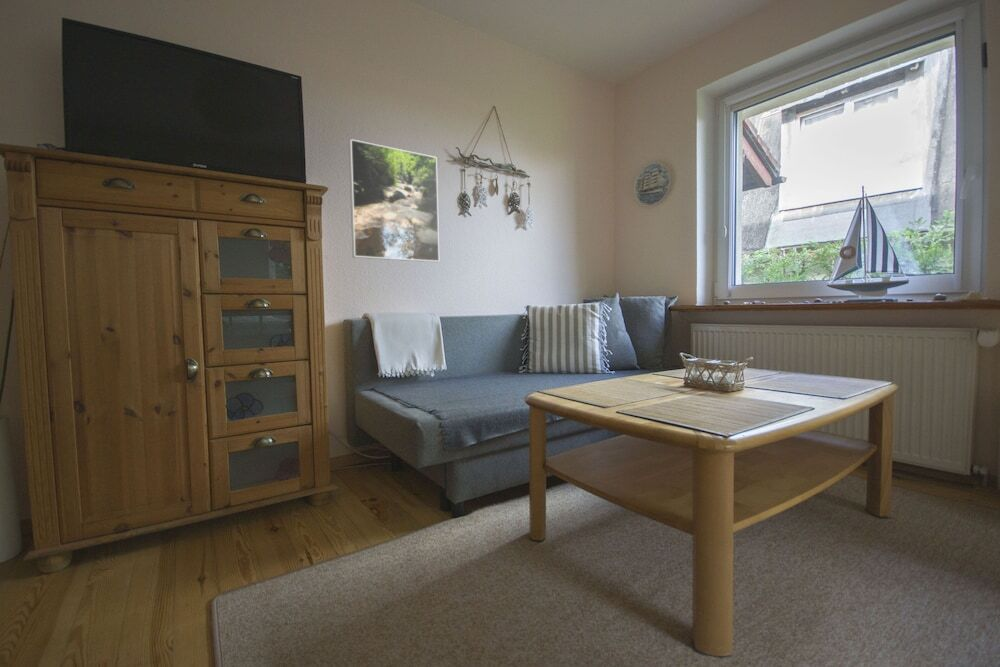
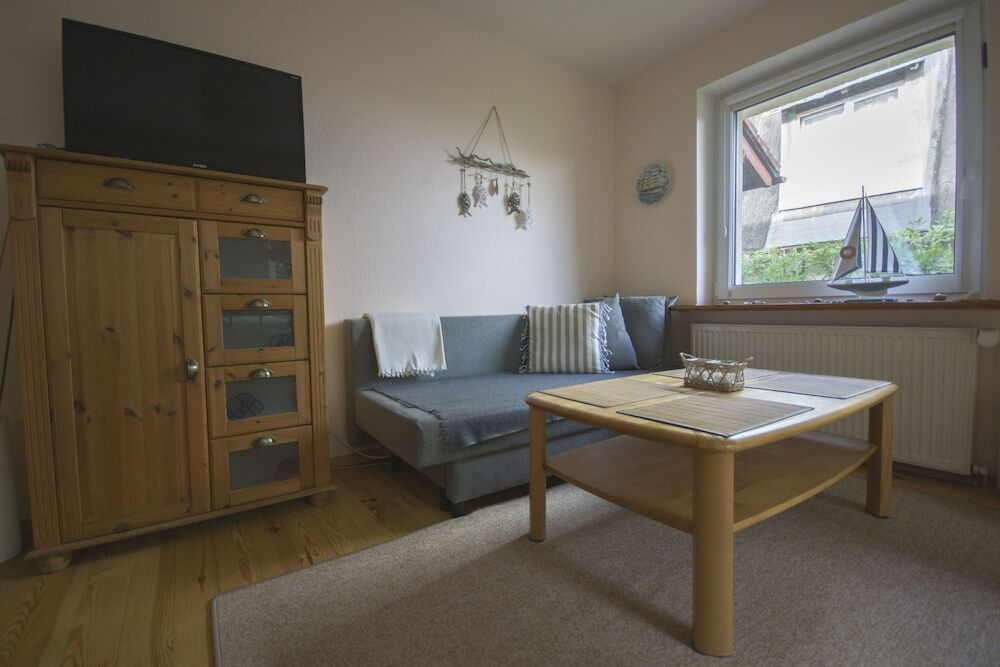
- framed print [348,138,440,263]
